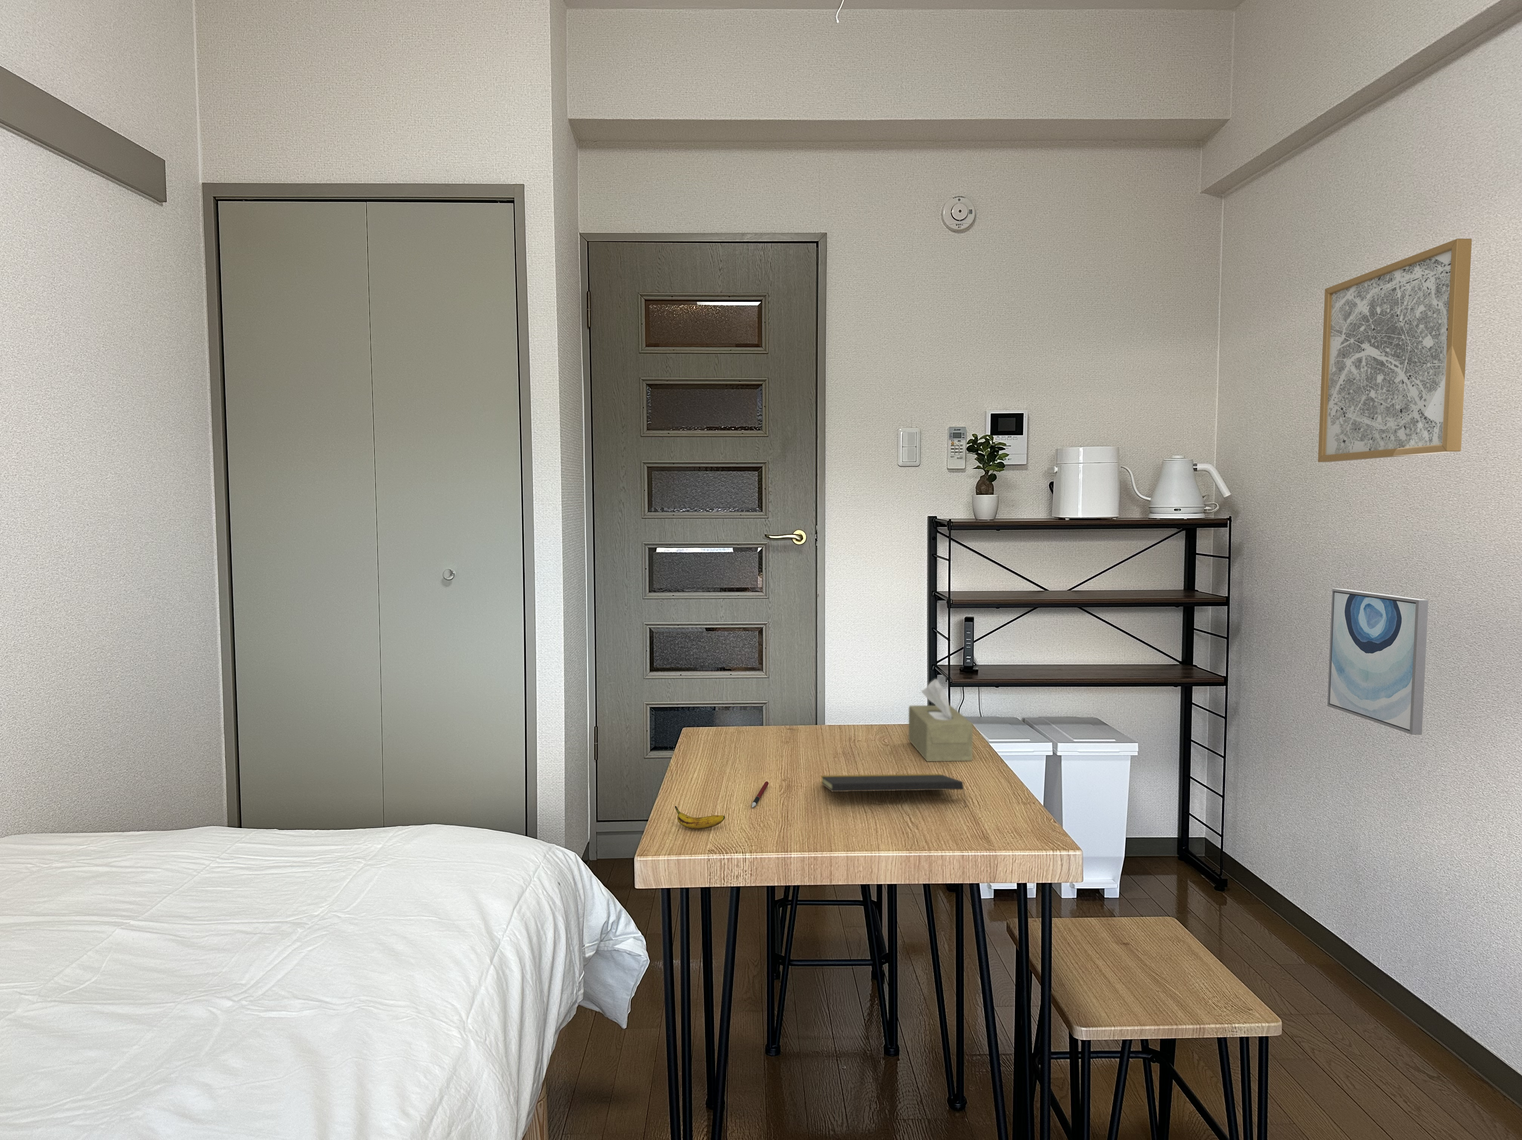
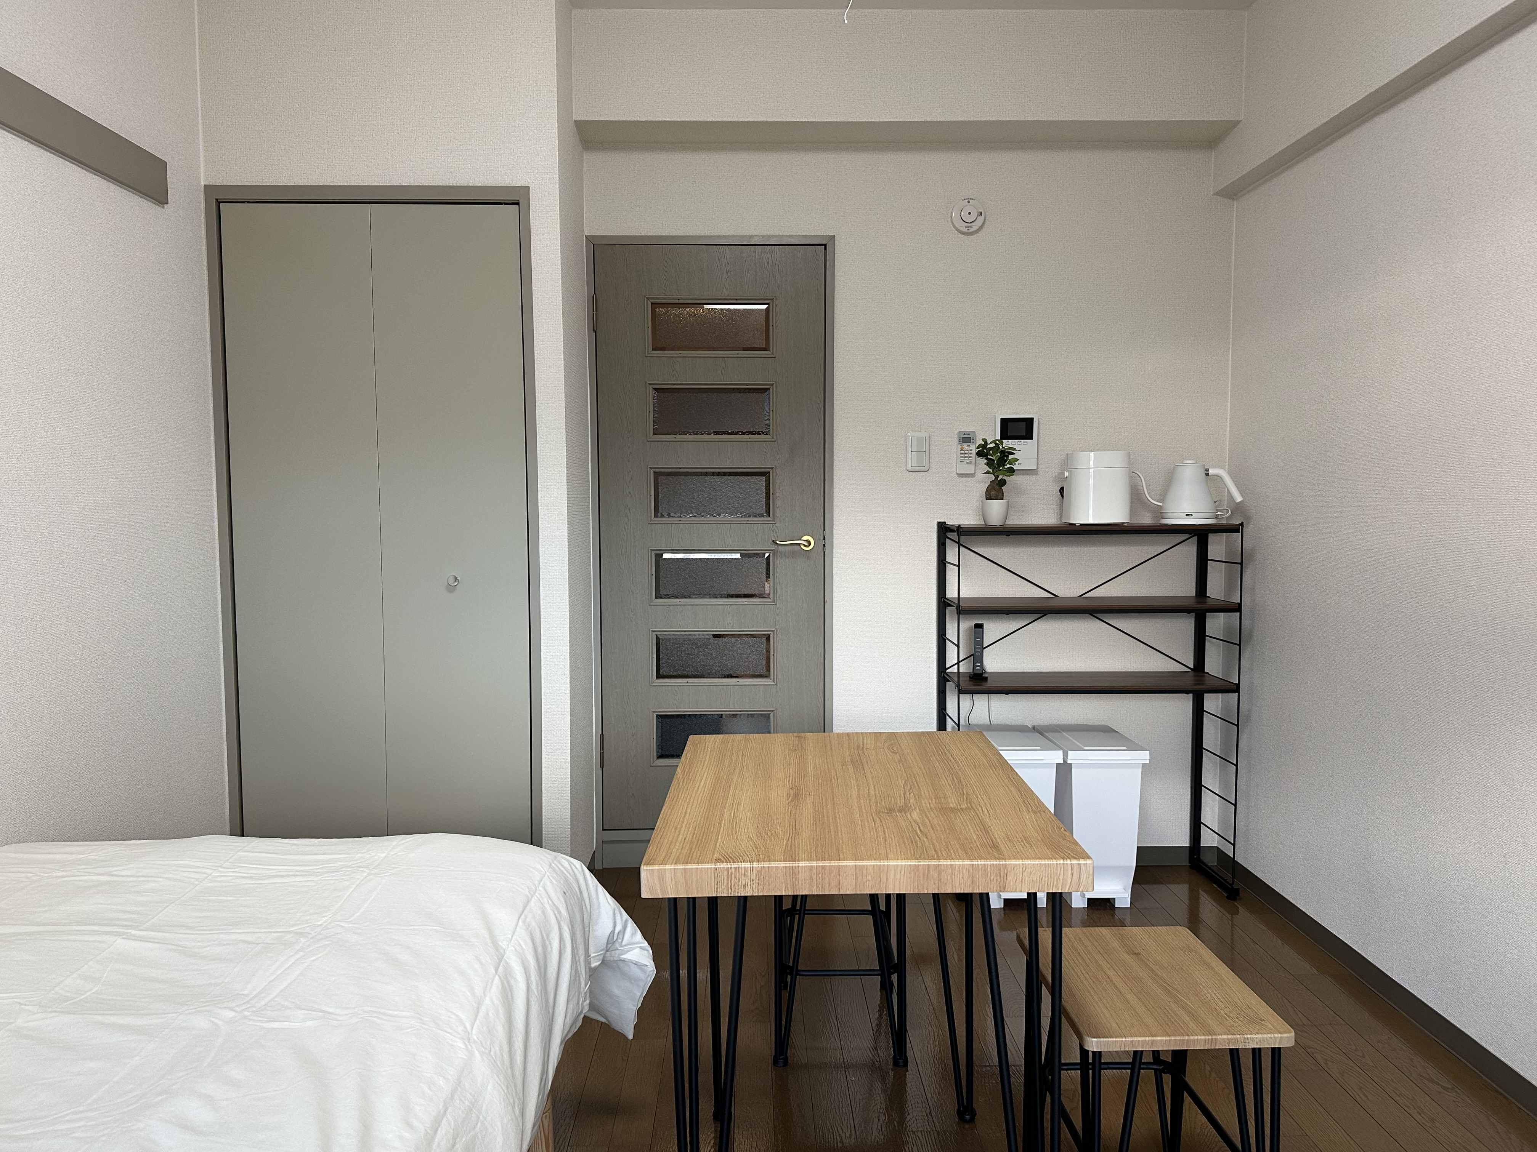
- pen [751,781,769,808]
- notepad [820,774,967,807]
- tissue box [908,679,973,762]
- banana [675,806,725,830]
- wall art [1317,238,1472,462]
- wall art [1327,588,1429,735]
